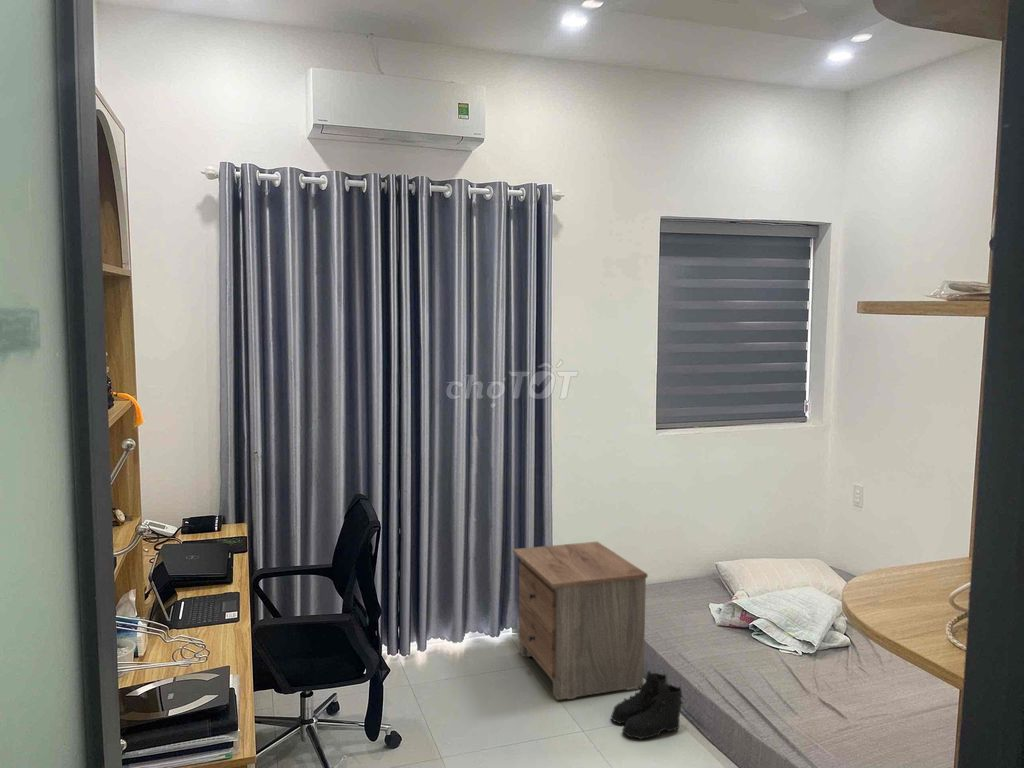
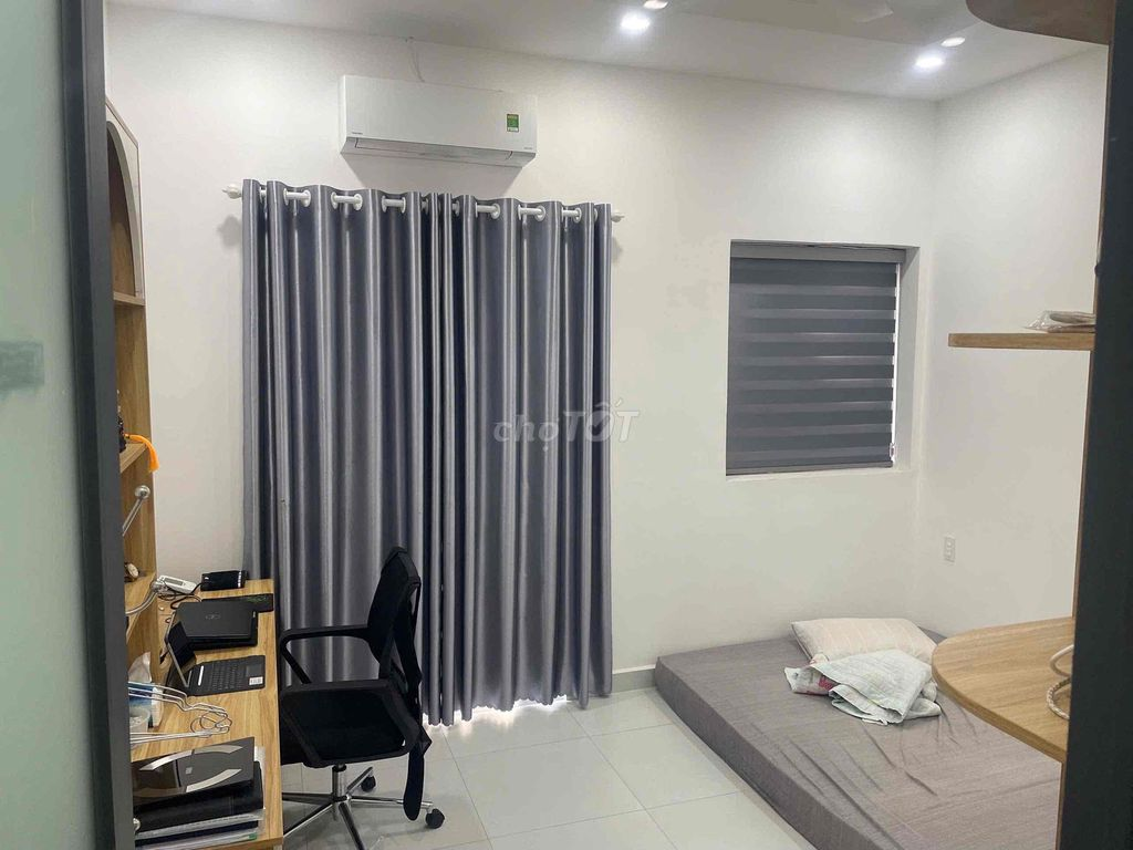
- boots [610,670,684,741]
- nightstand [512,541,649,701]
